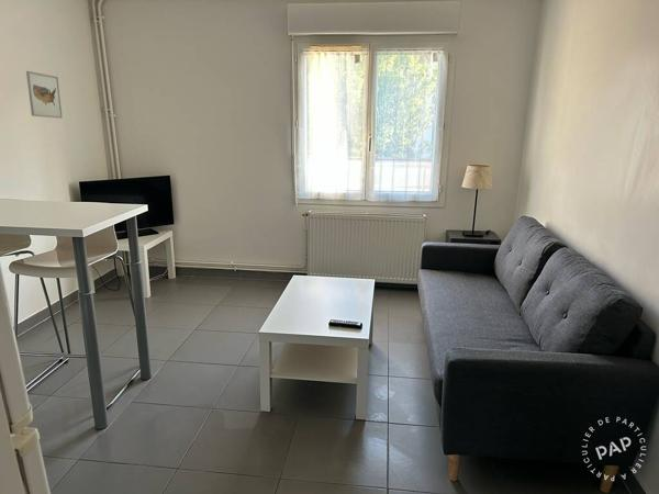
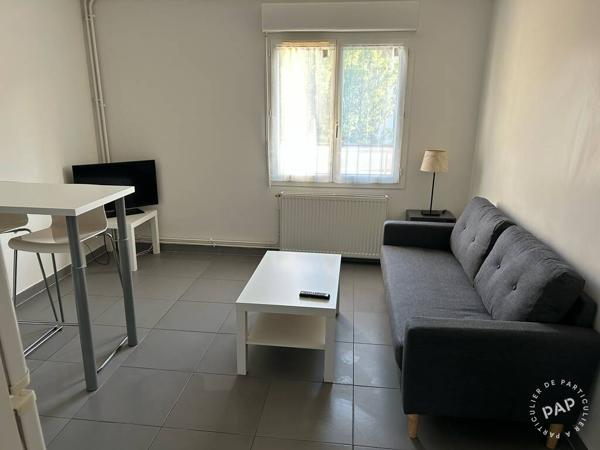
- wall art [25,70,64,120]
